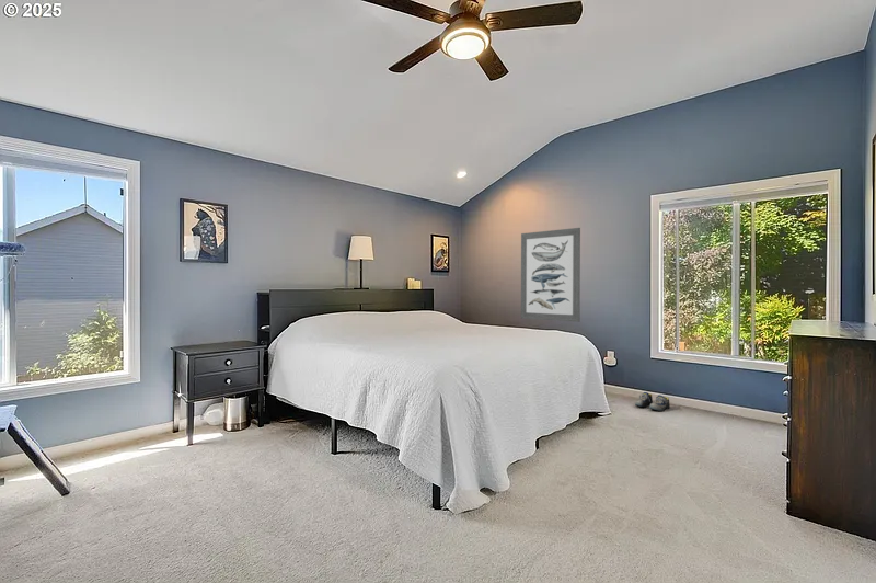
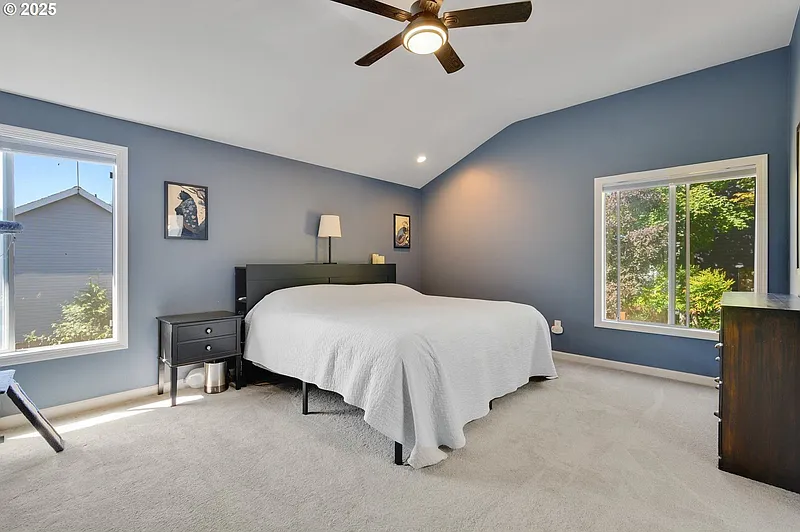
- wall art [520,227,581,323]
- shoe [634,391,671,412]
